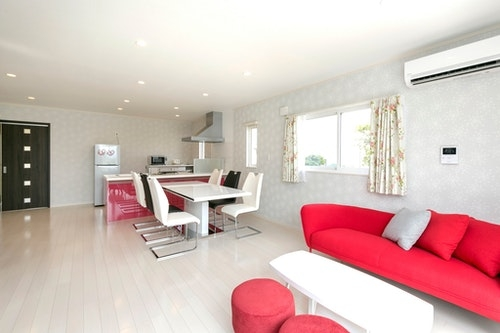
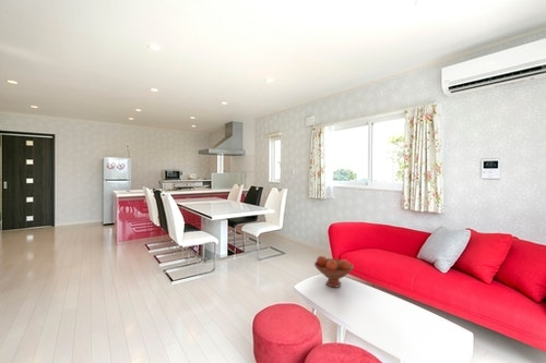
+ fruit bowl [313,255,355,289]
